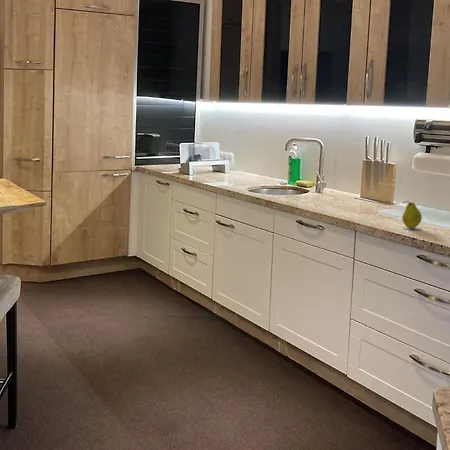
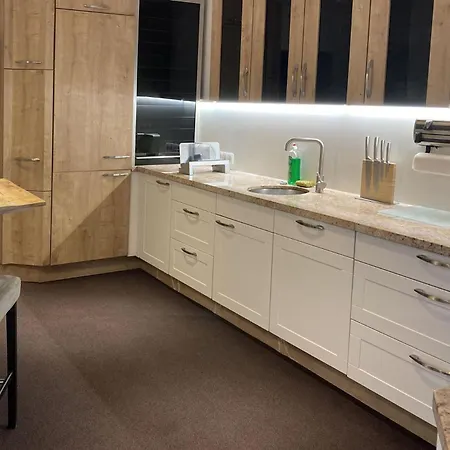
- fruit [401,200,423,229]
